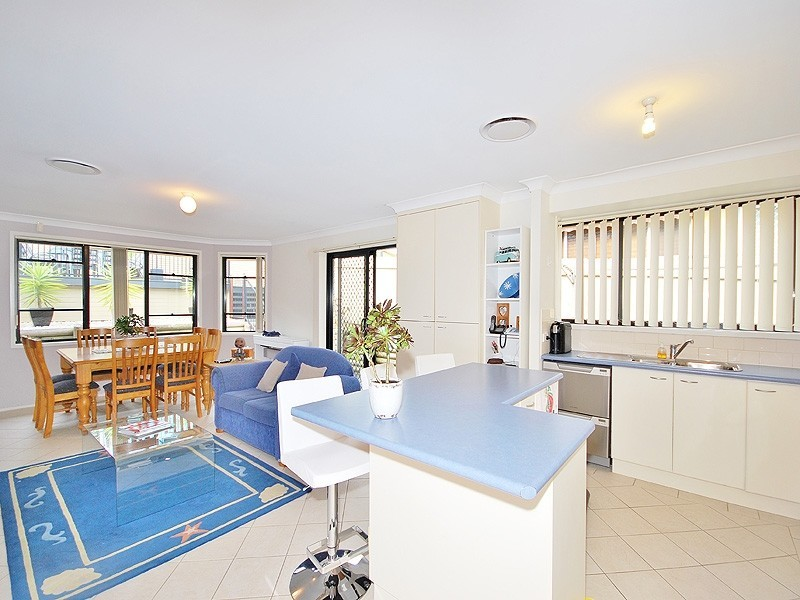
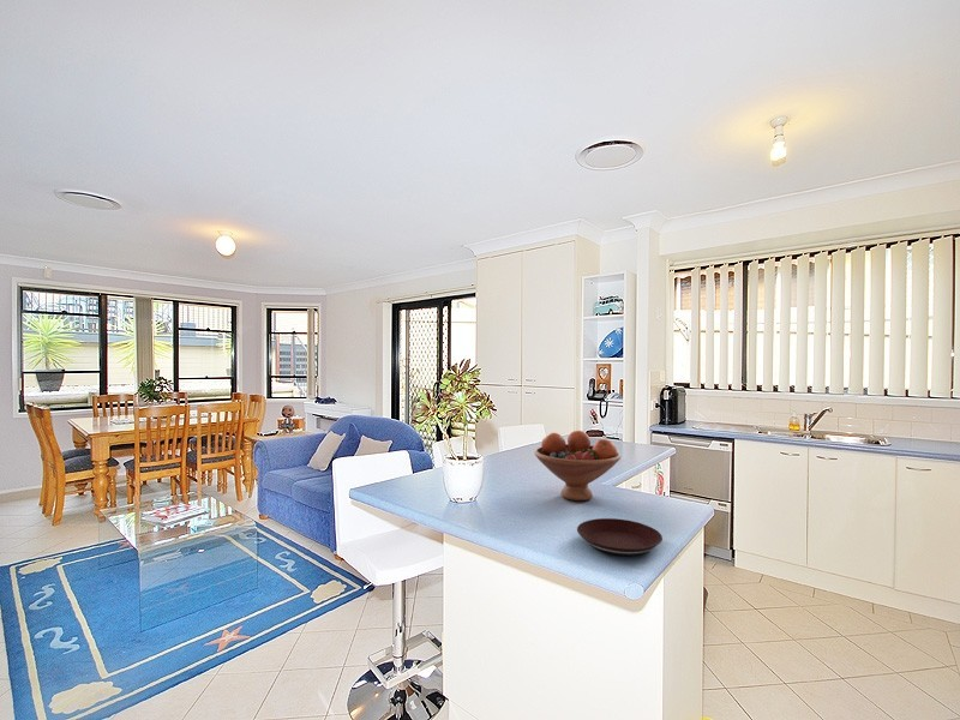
+ plate [576,517,664,557]
+ fruit bowl [533,430,622,502]
